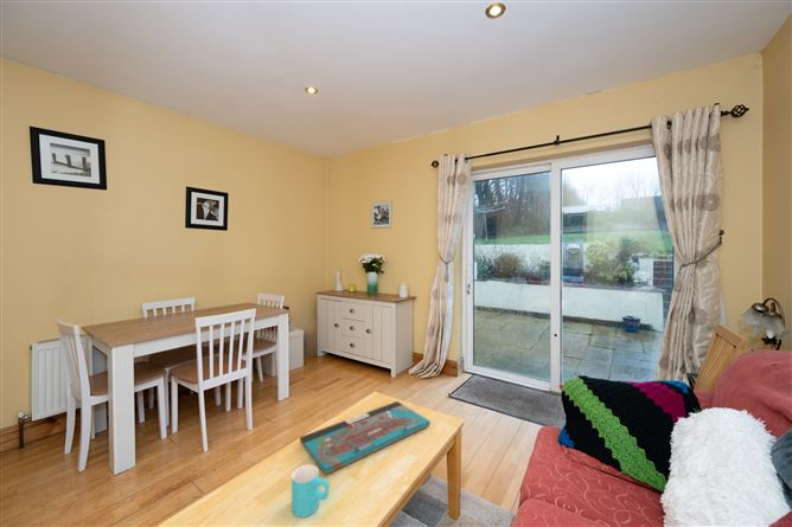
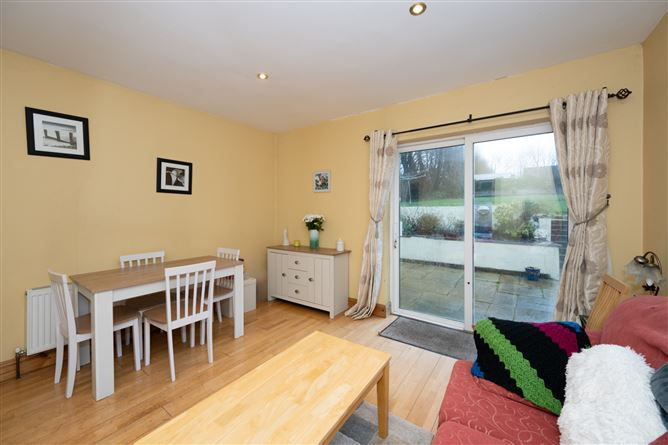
- cup [290,463,331,518]
- board game [299,400,432,476]
